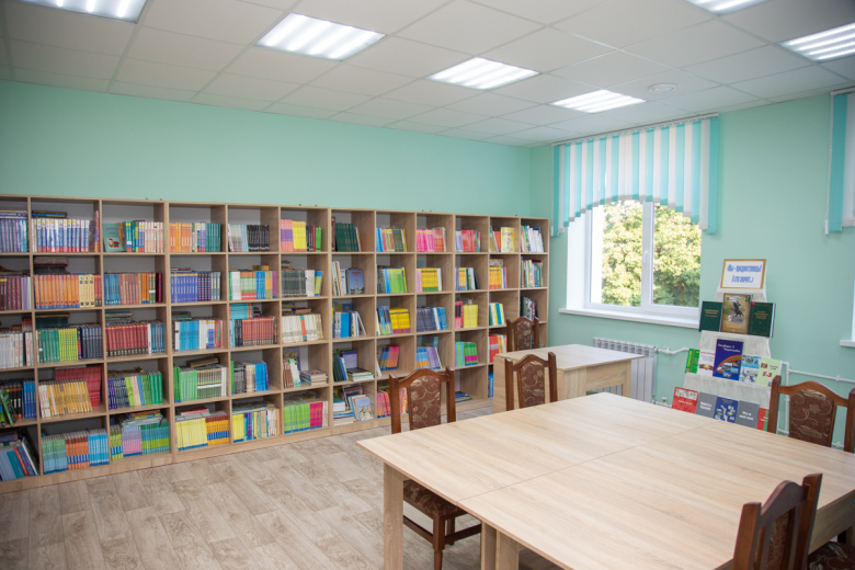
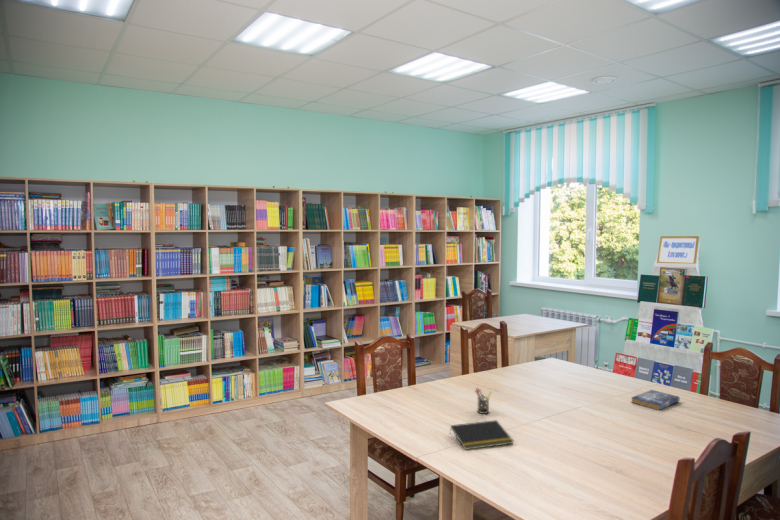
+ pen holder [474,387,493,415]
+ book [630,389,681,411]
+ notepad [449,419,514,451]
